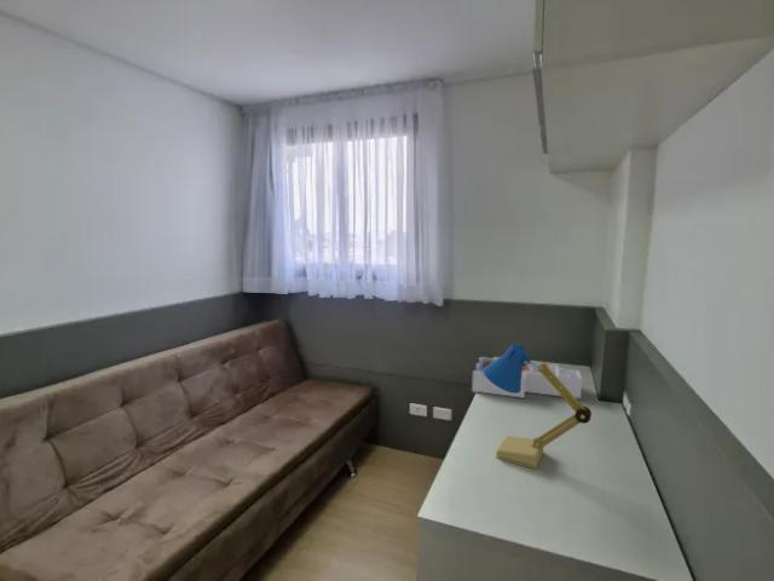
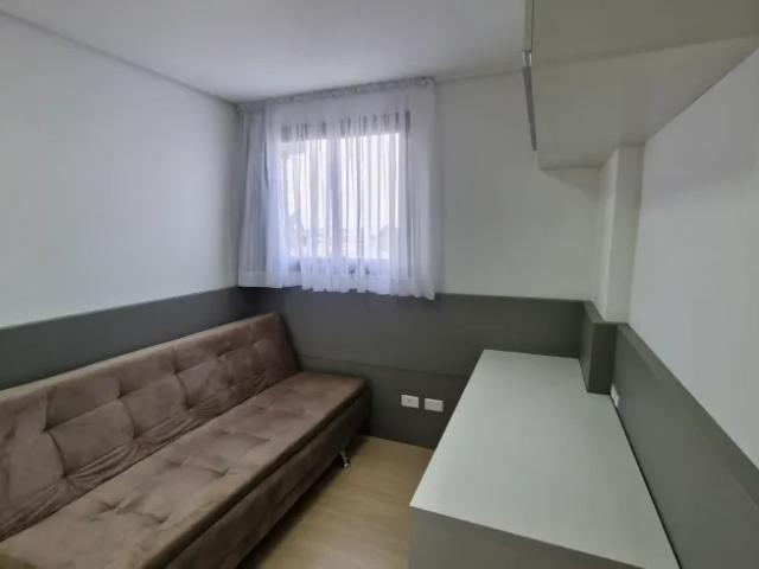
- desk organizer [470,356,583,399]
- desk lamp [483,343,593,470]
